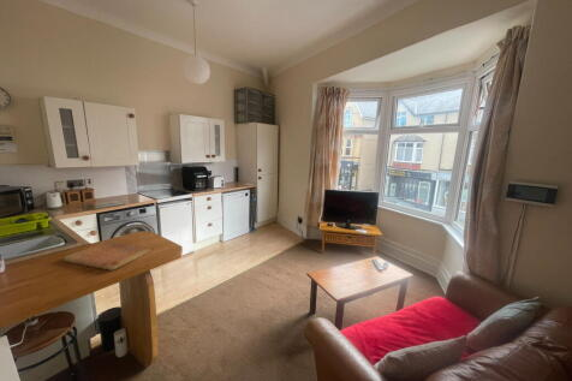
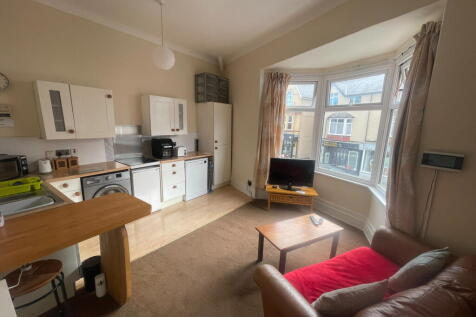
- cutting board [62,240,151,272]
